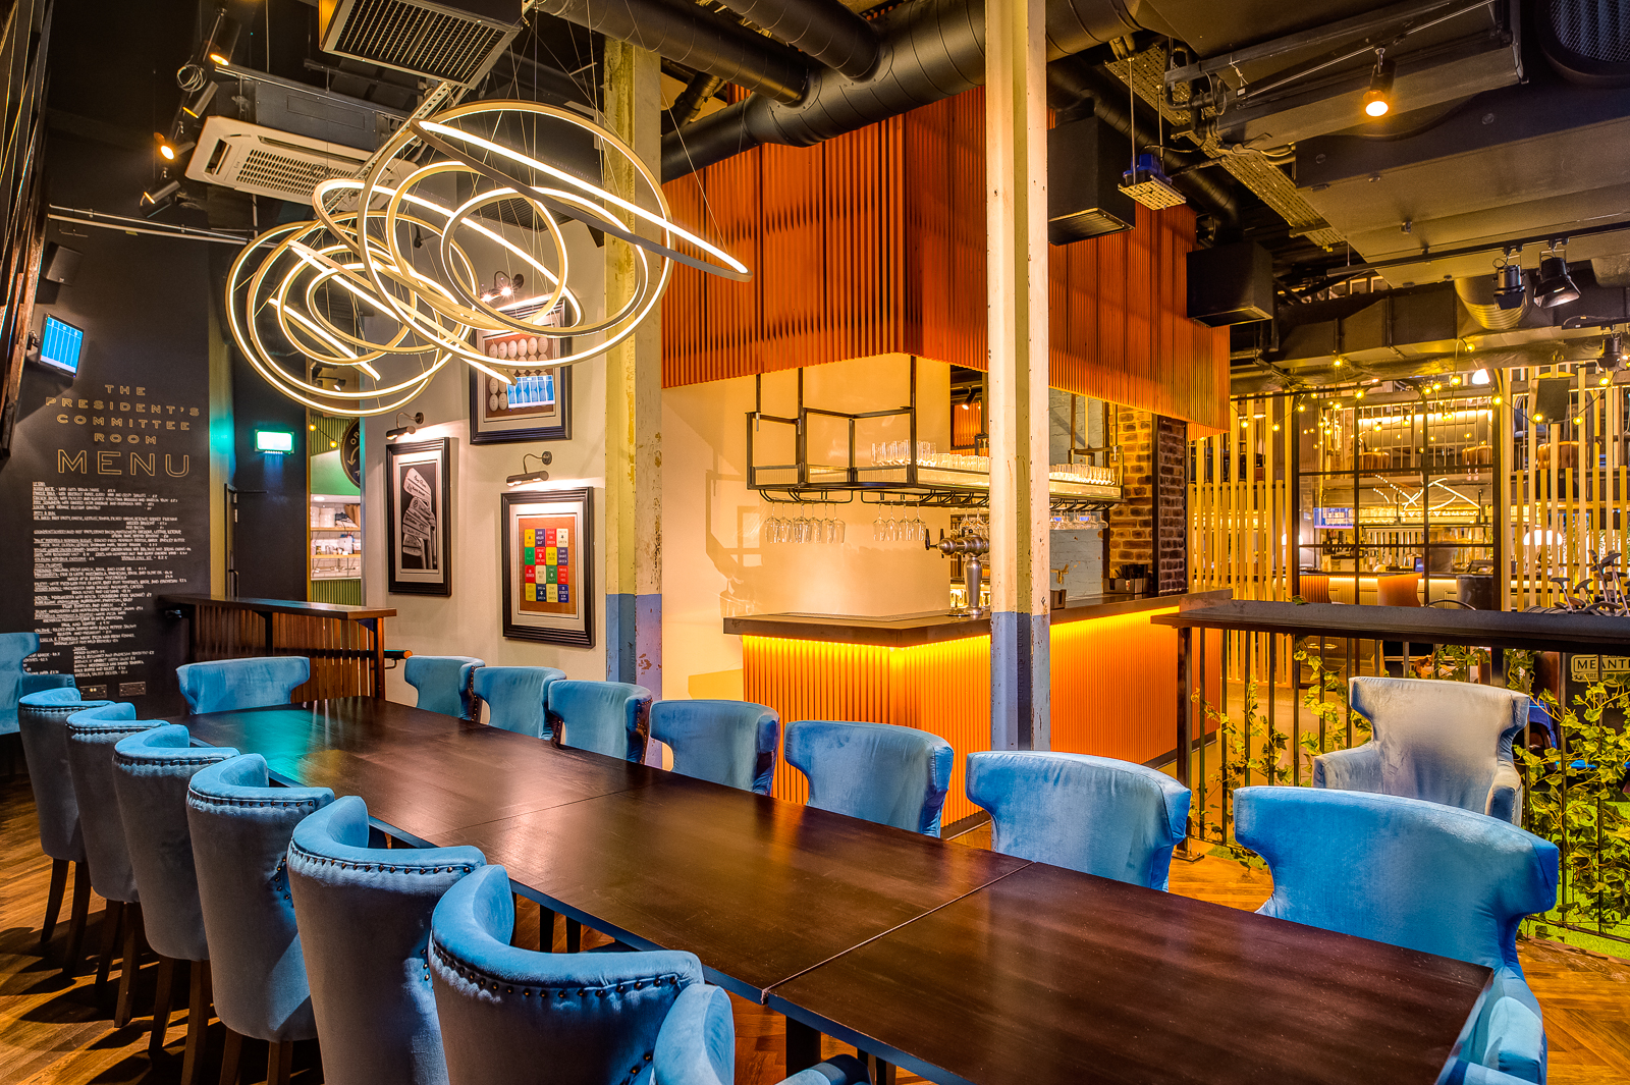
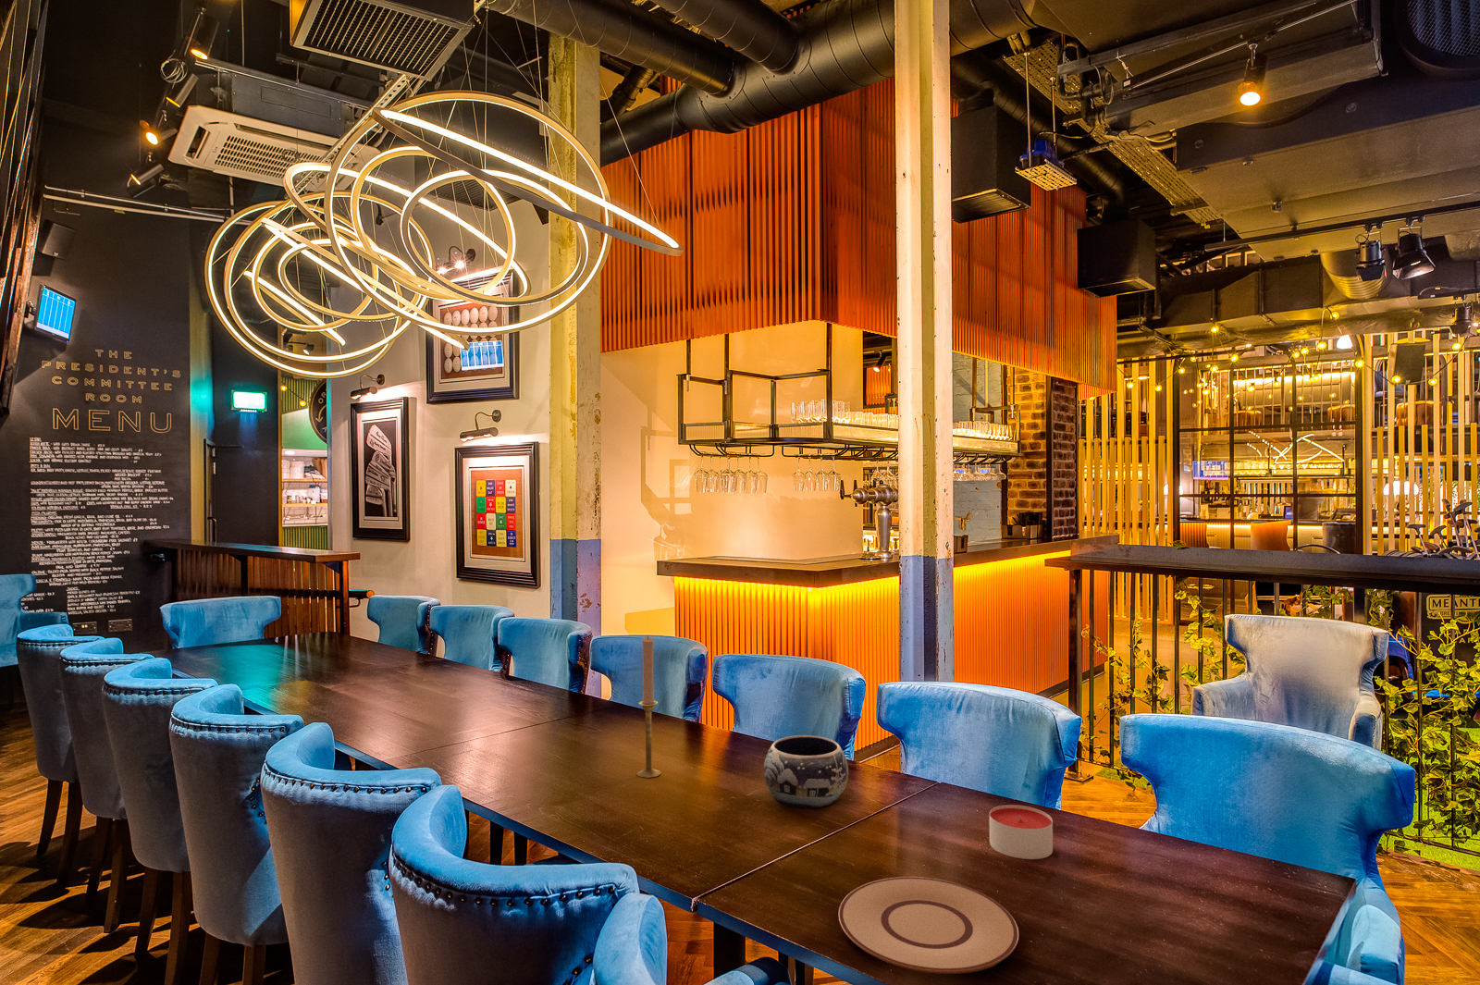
+ candle [988,804,1053,860]
+ decorative bowl [763,734,849,809]
+ candlestick [637,635,661,778]
+ plate [837,876,1019,975]
